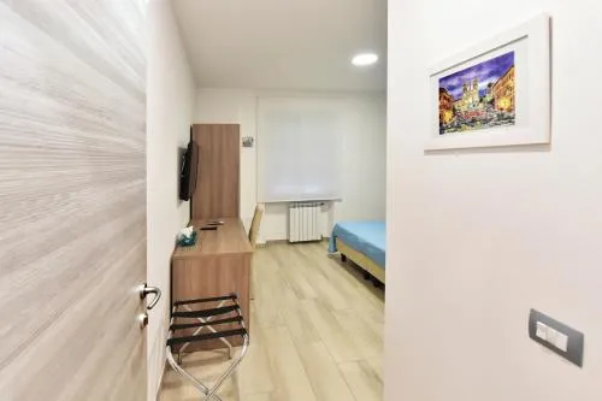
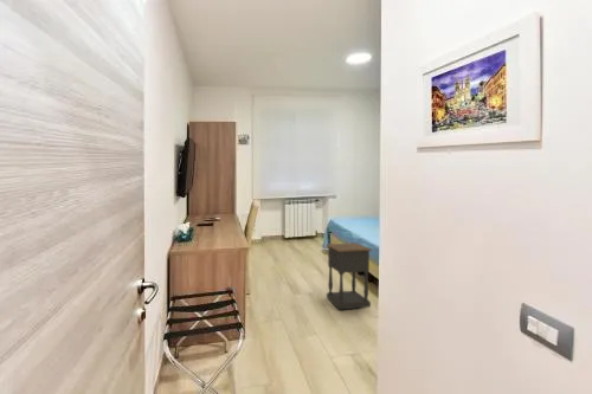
+ nightstand [324,241,373,310]
